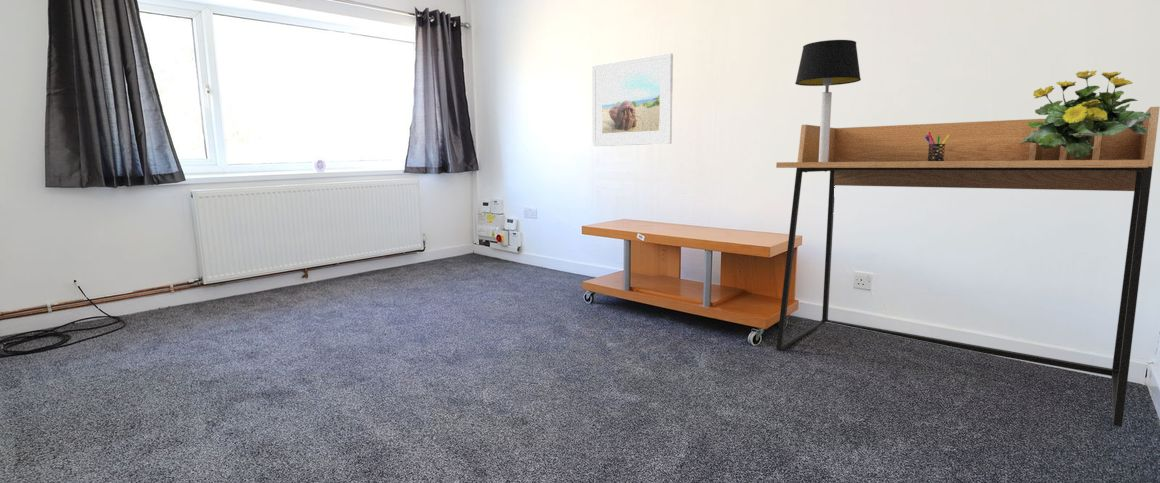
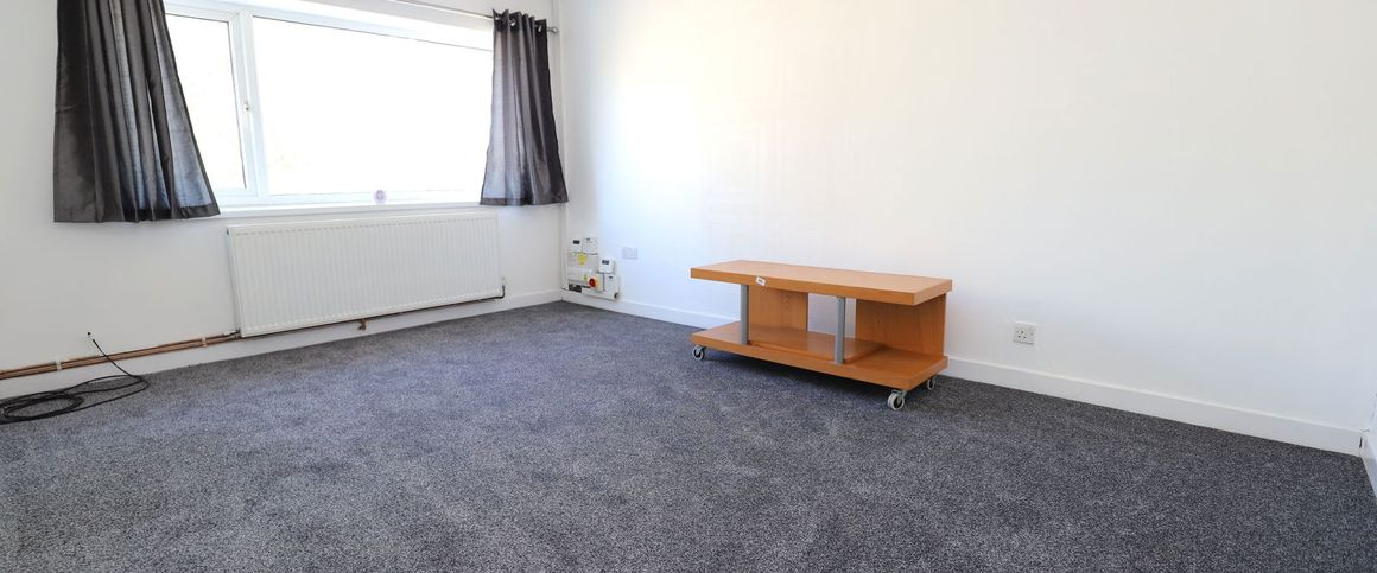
- table lamp [794,39,862,162]
- desk [775,106,1160,428]
- pen holder [925,132,949,161]
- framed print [591,52,674,147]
- flowering plant [1020,70,1151,160]
